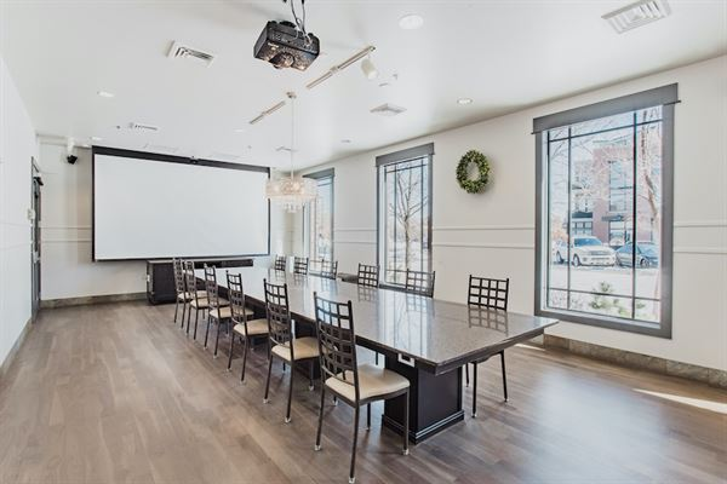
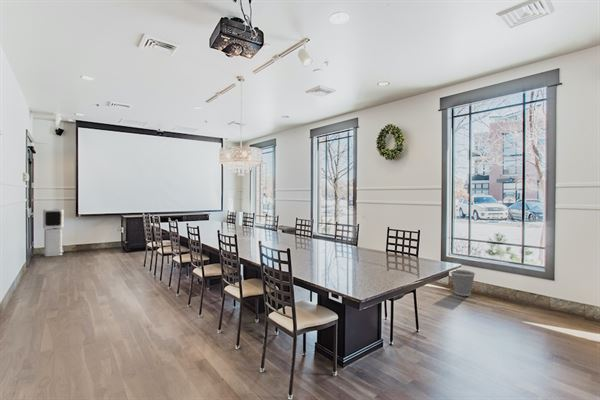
+ wastebasket [450,269,476,297]
+ air purifier [42,208,65,257]
